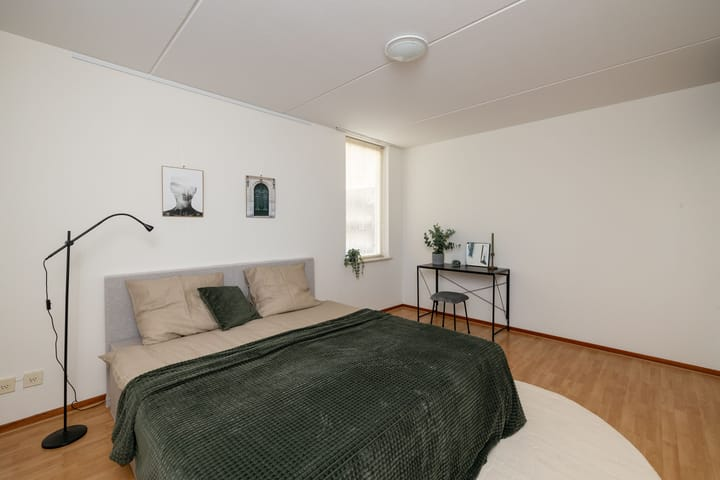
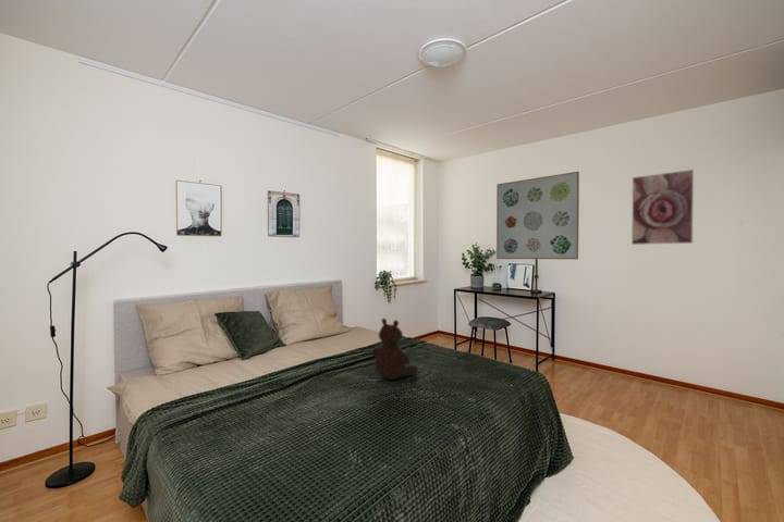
+ wall art [495,171,580,261]
+ teddy bear [370,318,419,381]
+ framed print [630,169,695,246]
